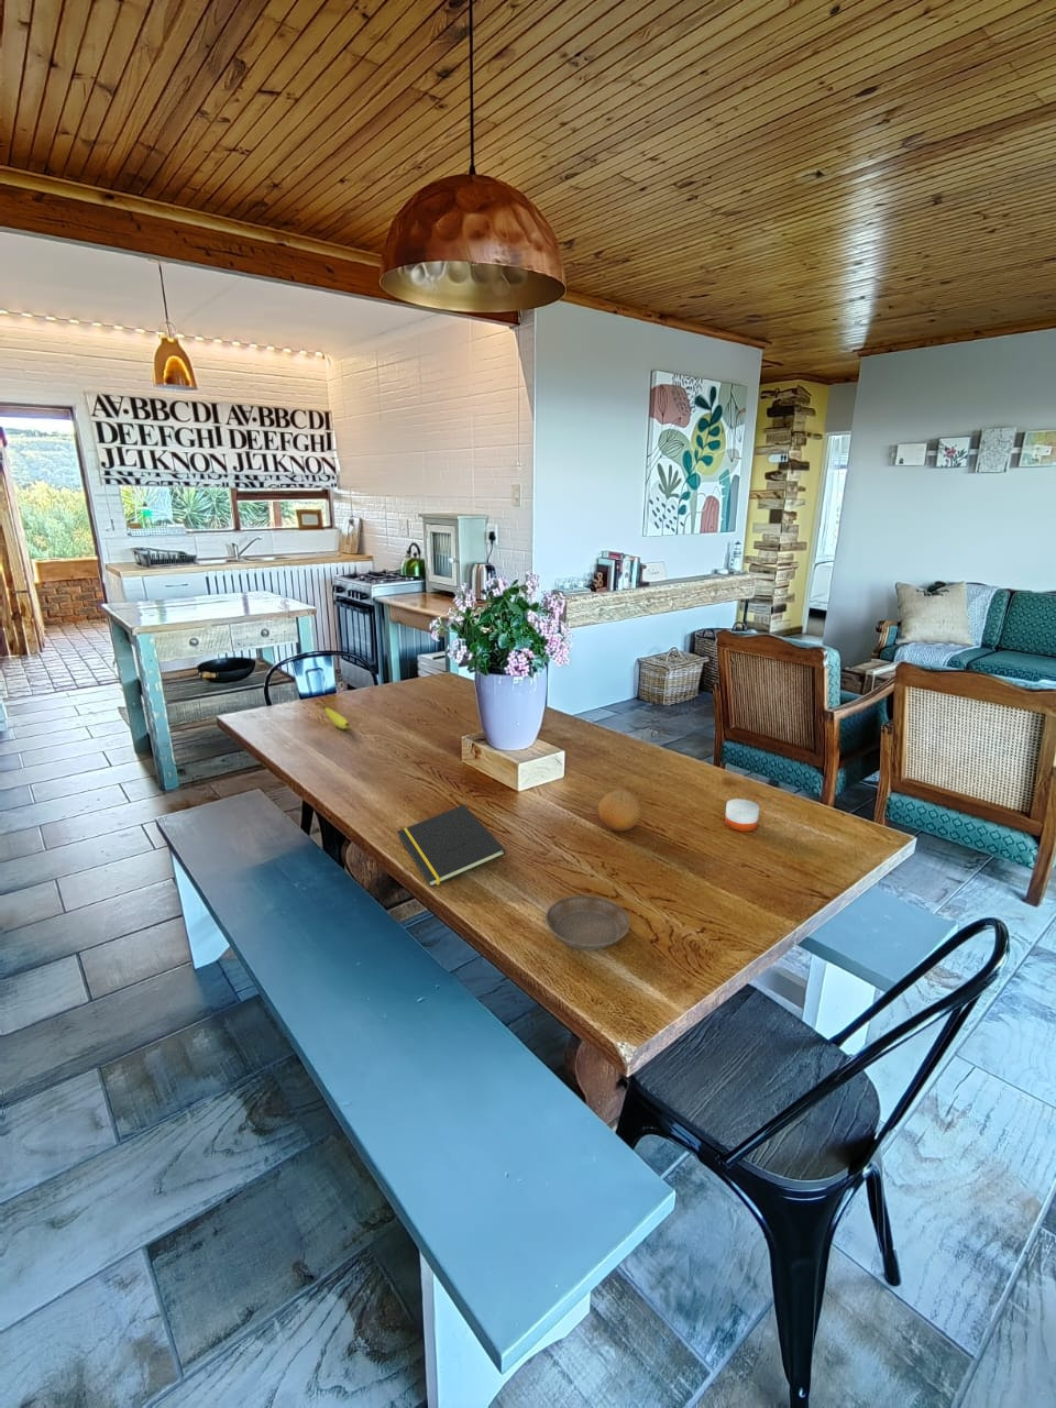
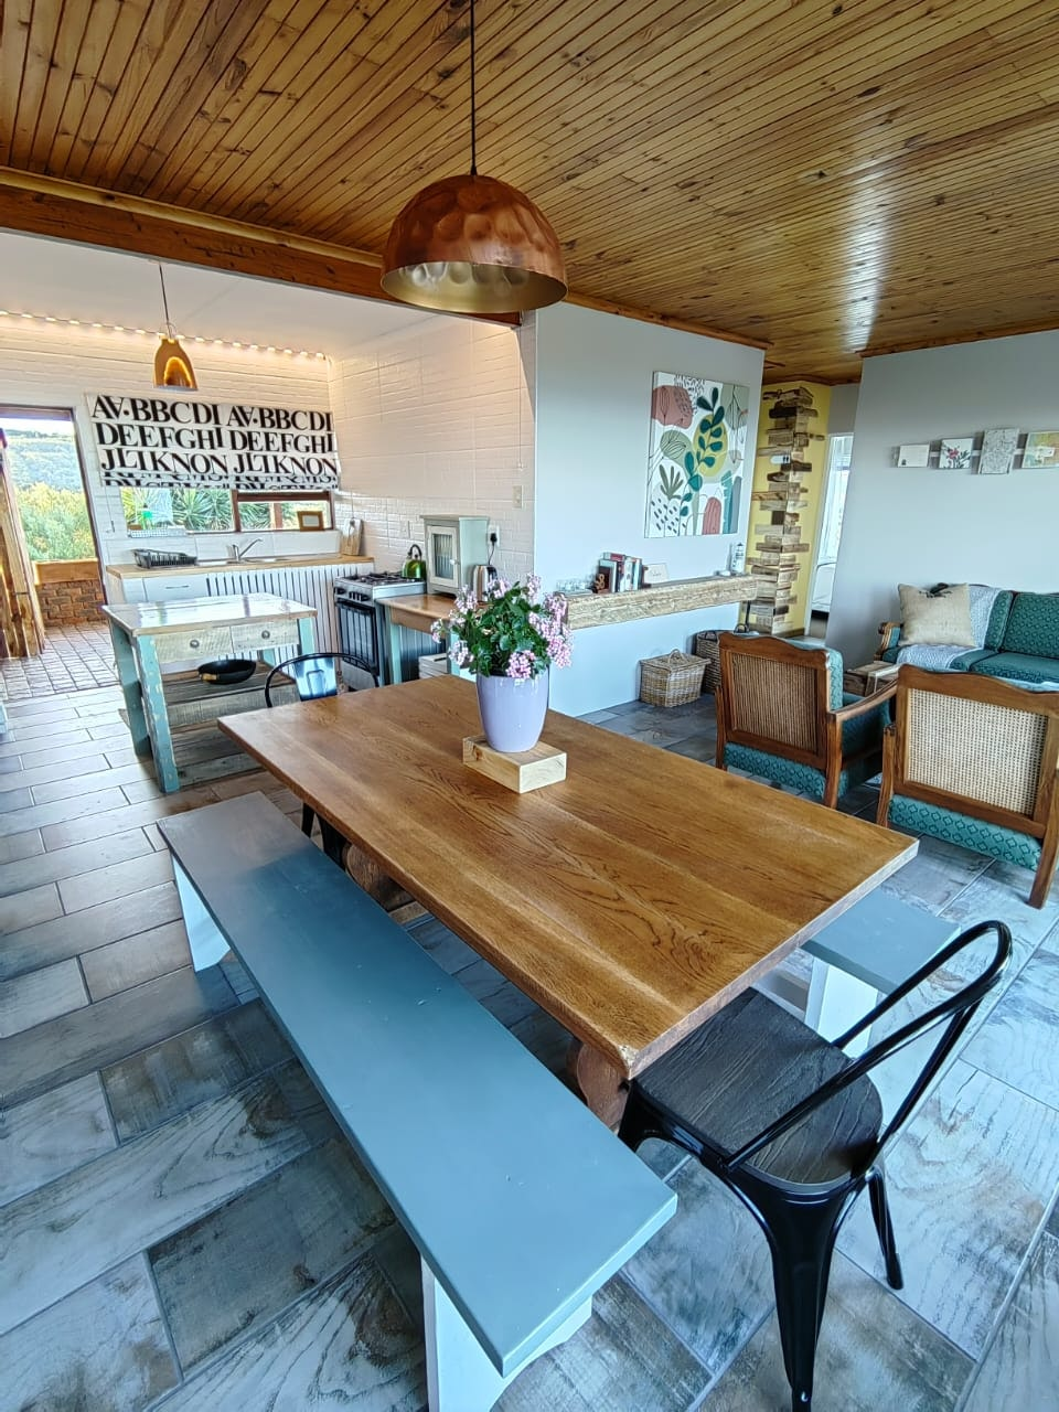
- fruit [597,789,642,831]
- notepad [397,804,507,889]
- banana [322,705,351,731]
- saucer [545,895,630,950]
- candle [724,785,760,833]
